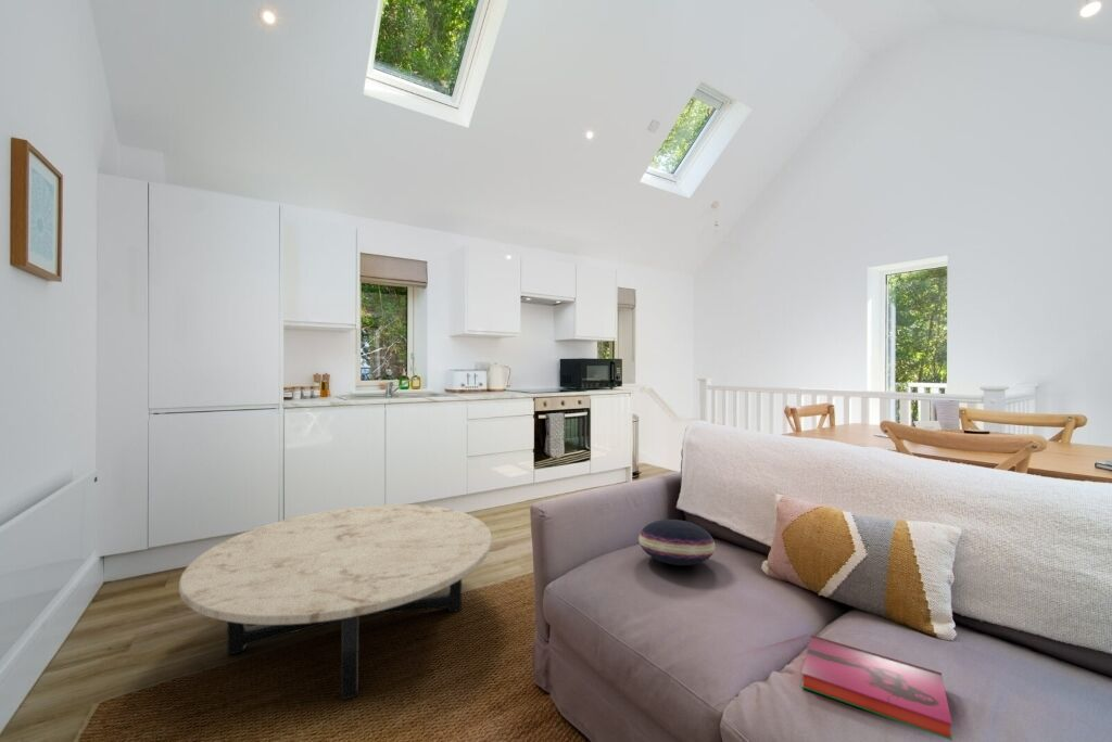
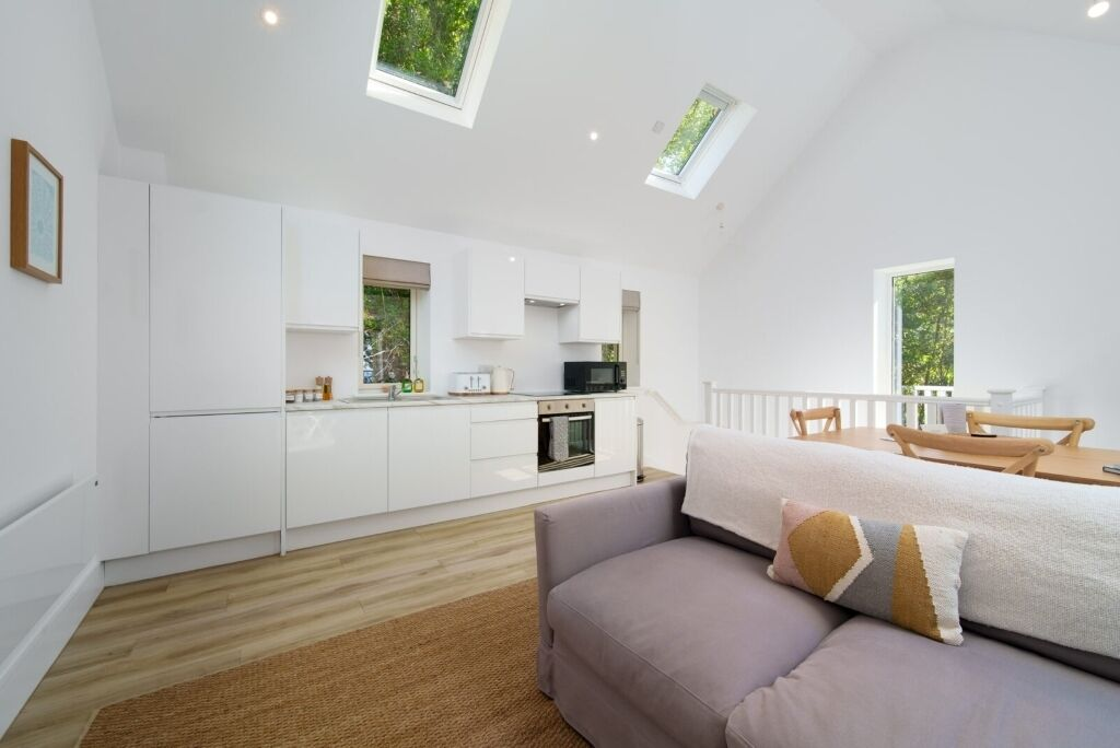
- coffee table [178,503,493,701]
- hardback book [800,634,953,741]
- cushion [637,519,716,566]
